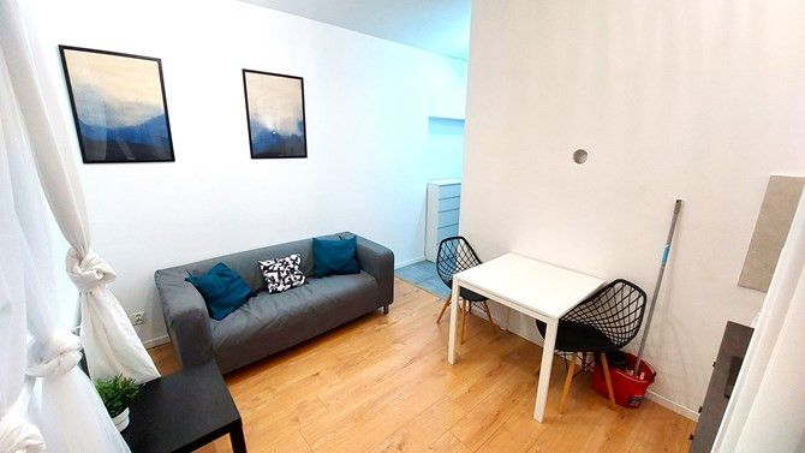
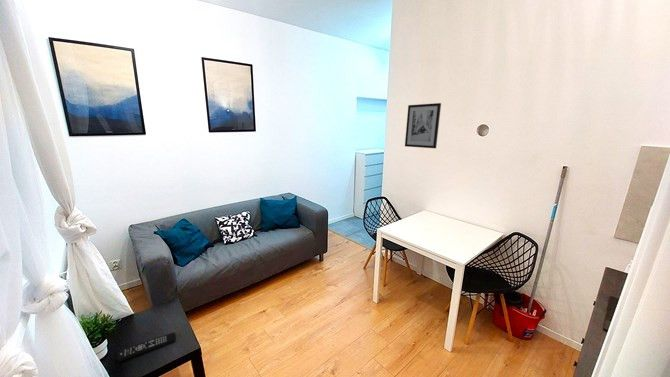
+ remote control [116,331,177,363]
+ wall art [404,102,442,149]
